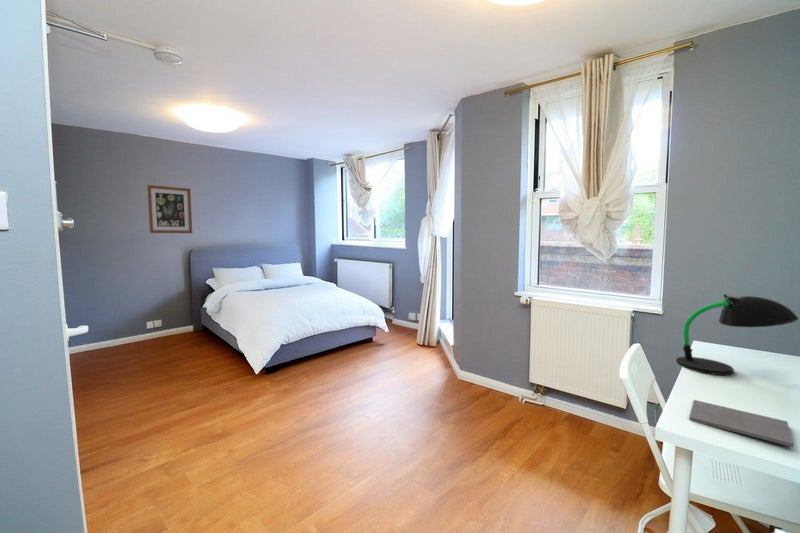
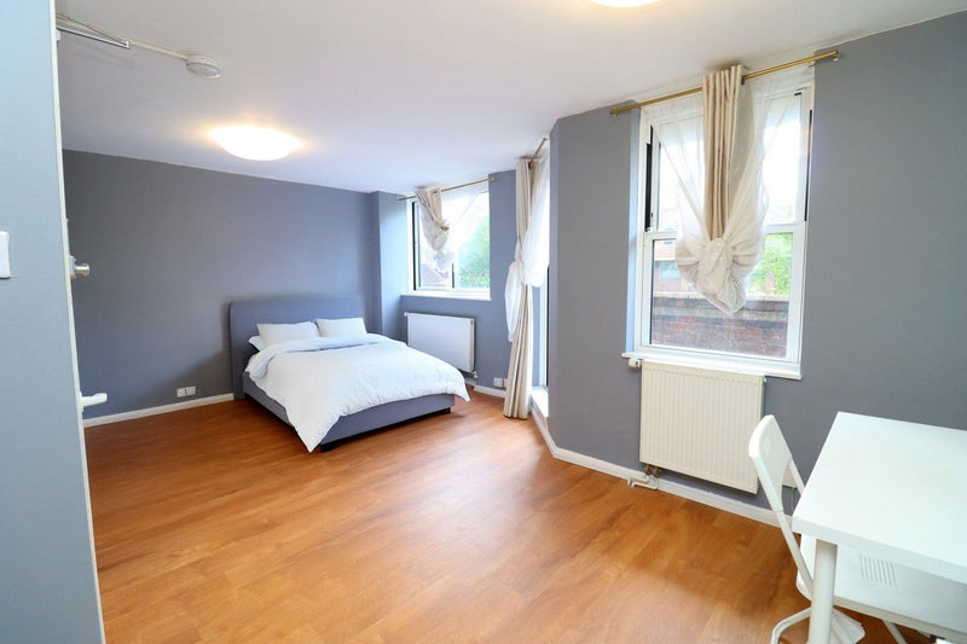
- wall art [146,184,193,234]
- desk lamp [675,293,799,376]
- notepad [688,399,794,448]
